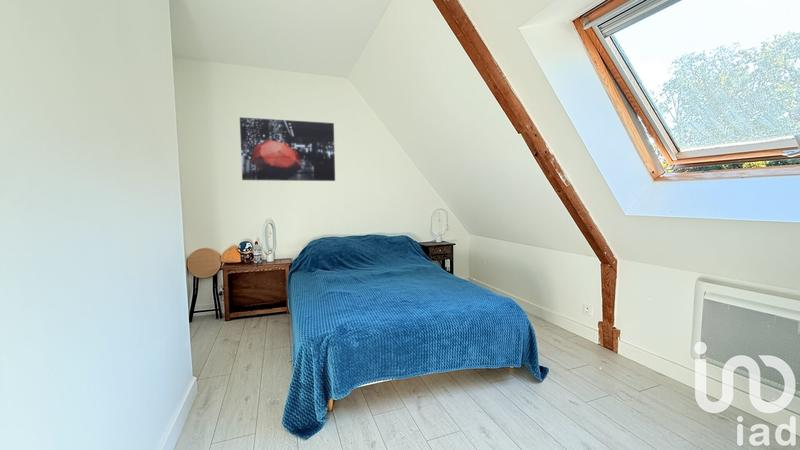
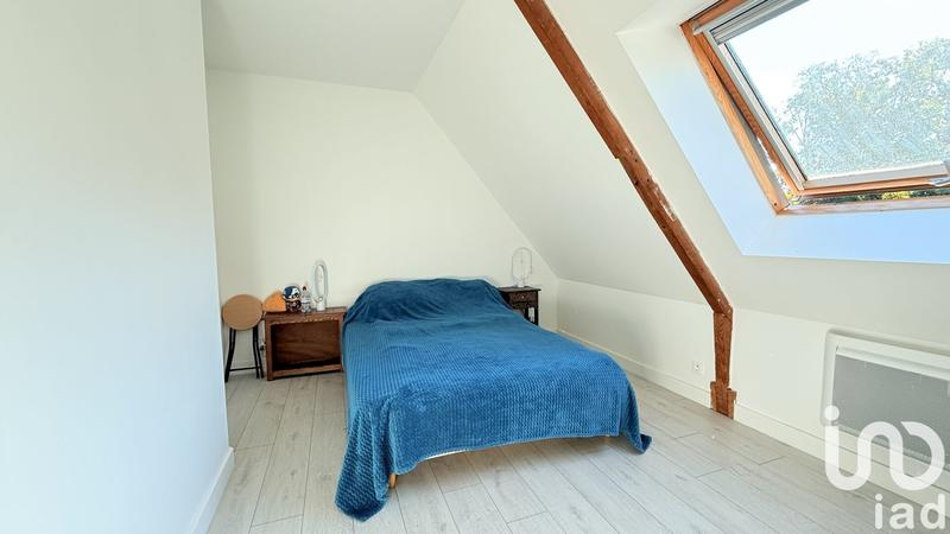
- wall art [239,116,336,182]
